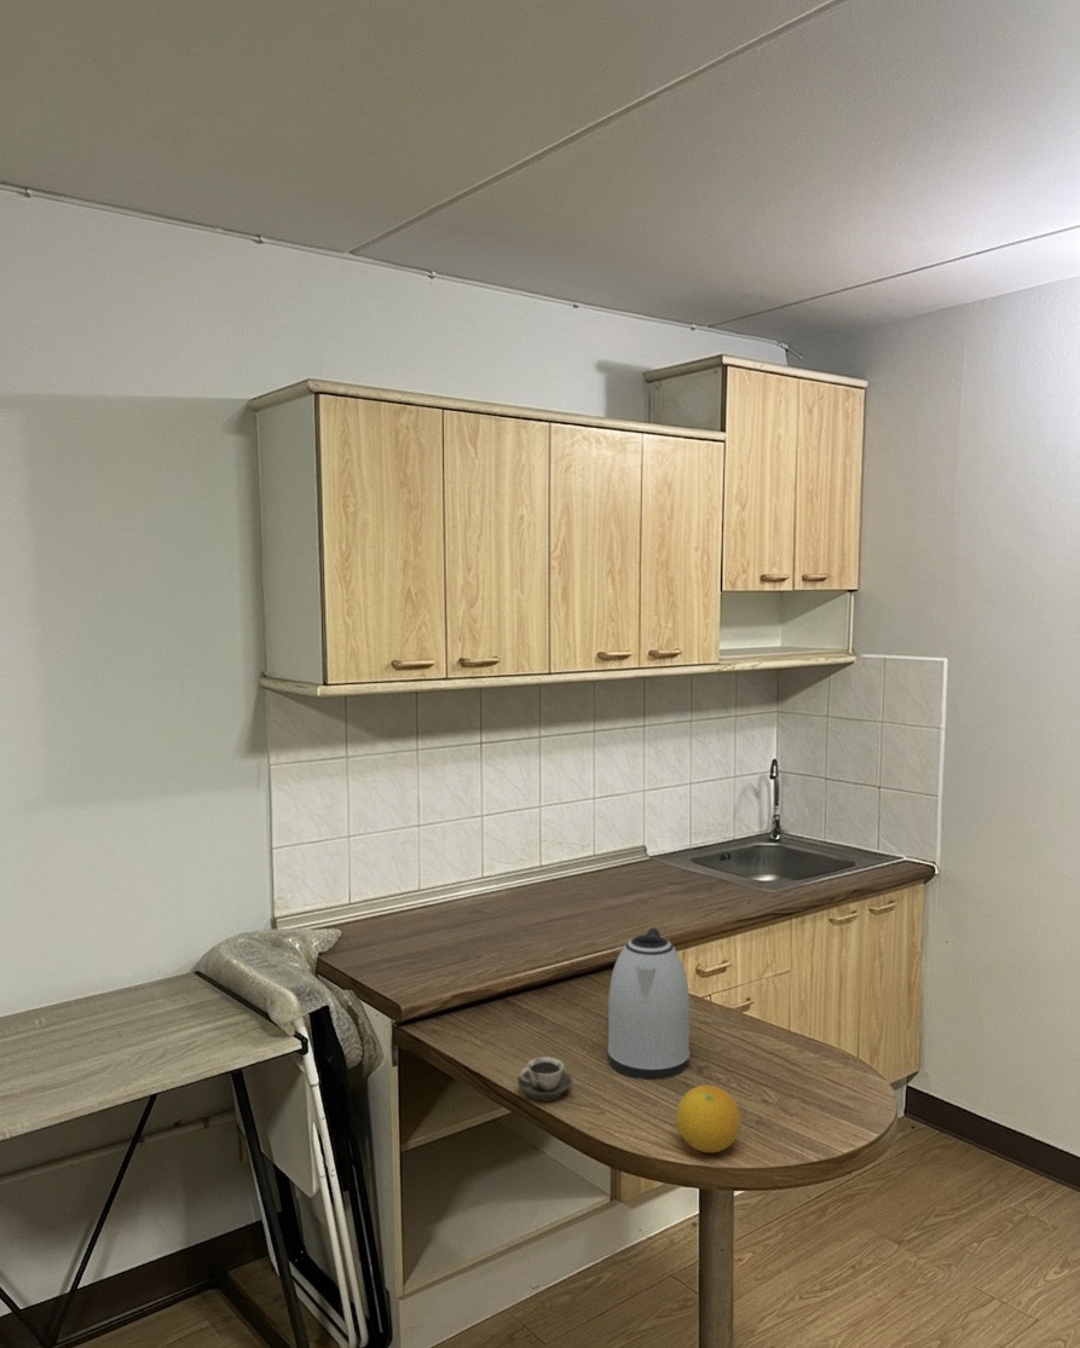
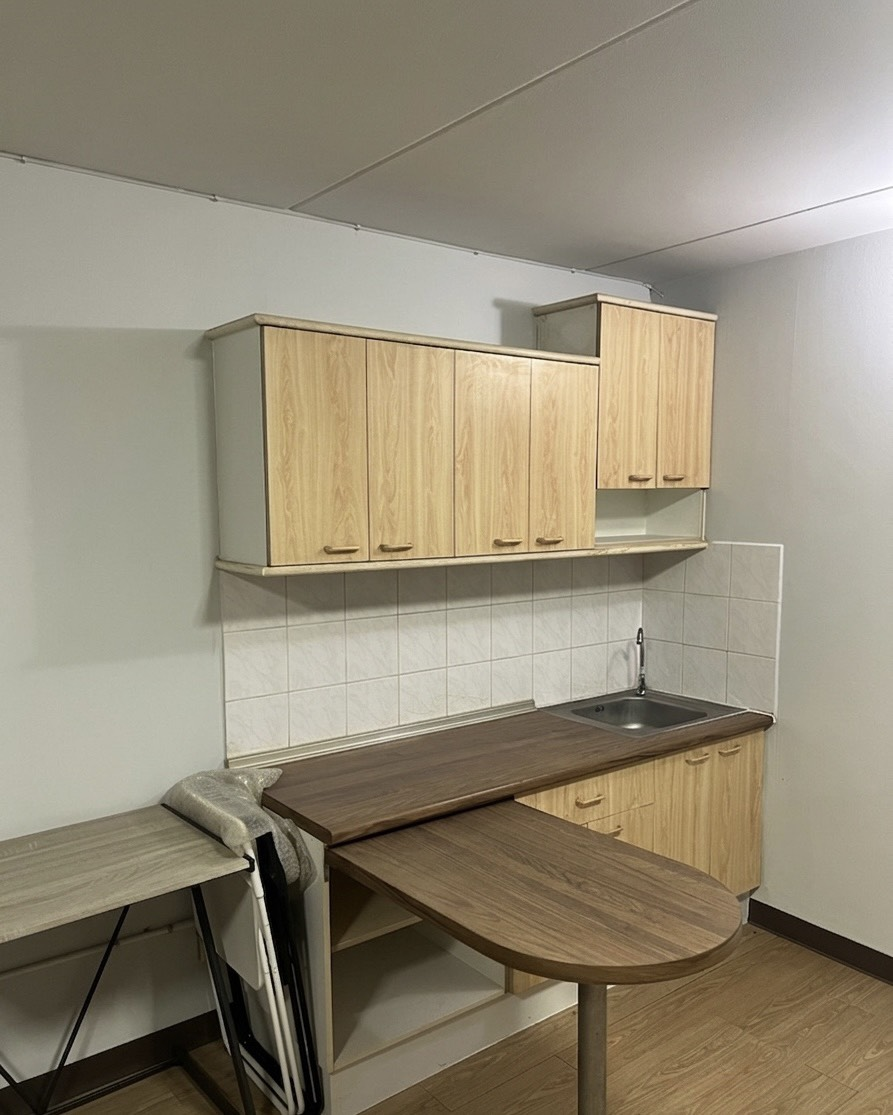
- fruit [675,1084,741,1153]
- cup [516,1055,573,1101]
- kettle [607,927,691,1081]
